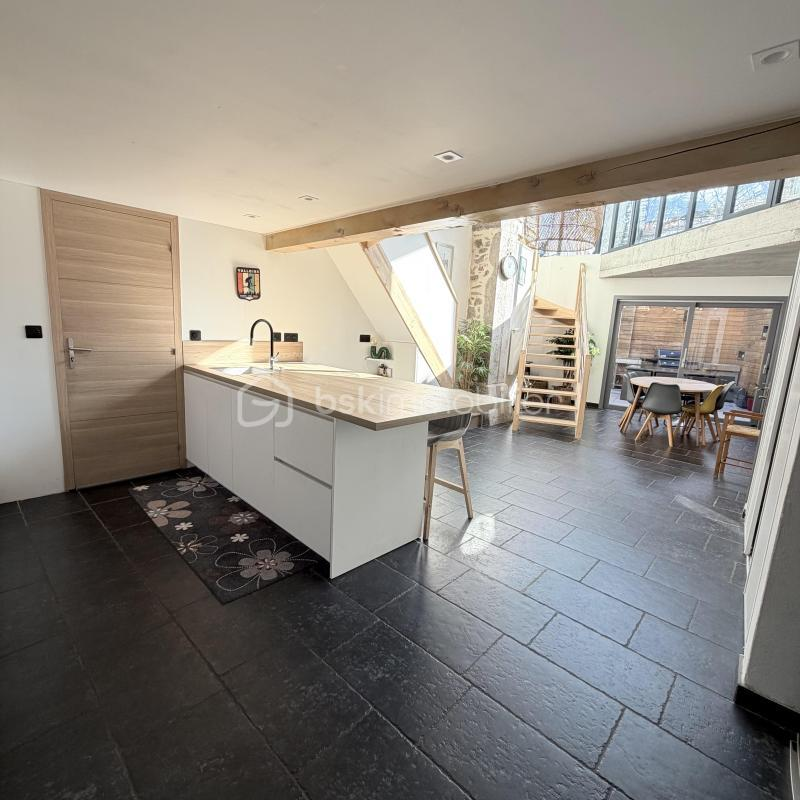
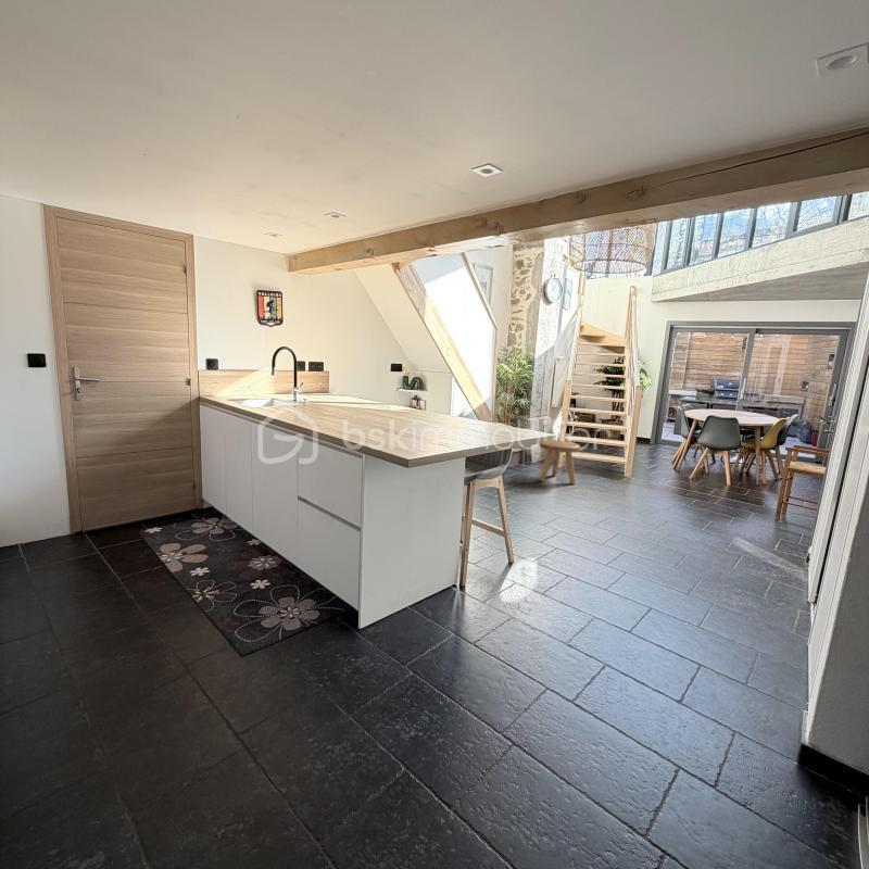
+ stool [538,439,581,484]
